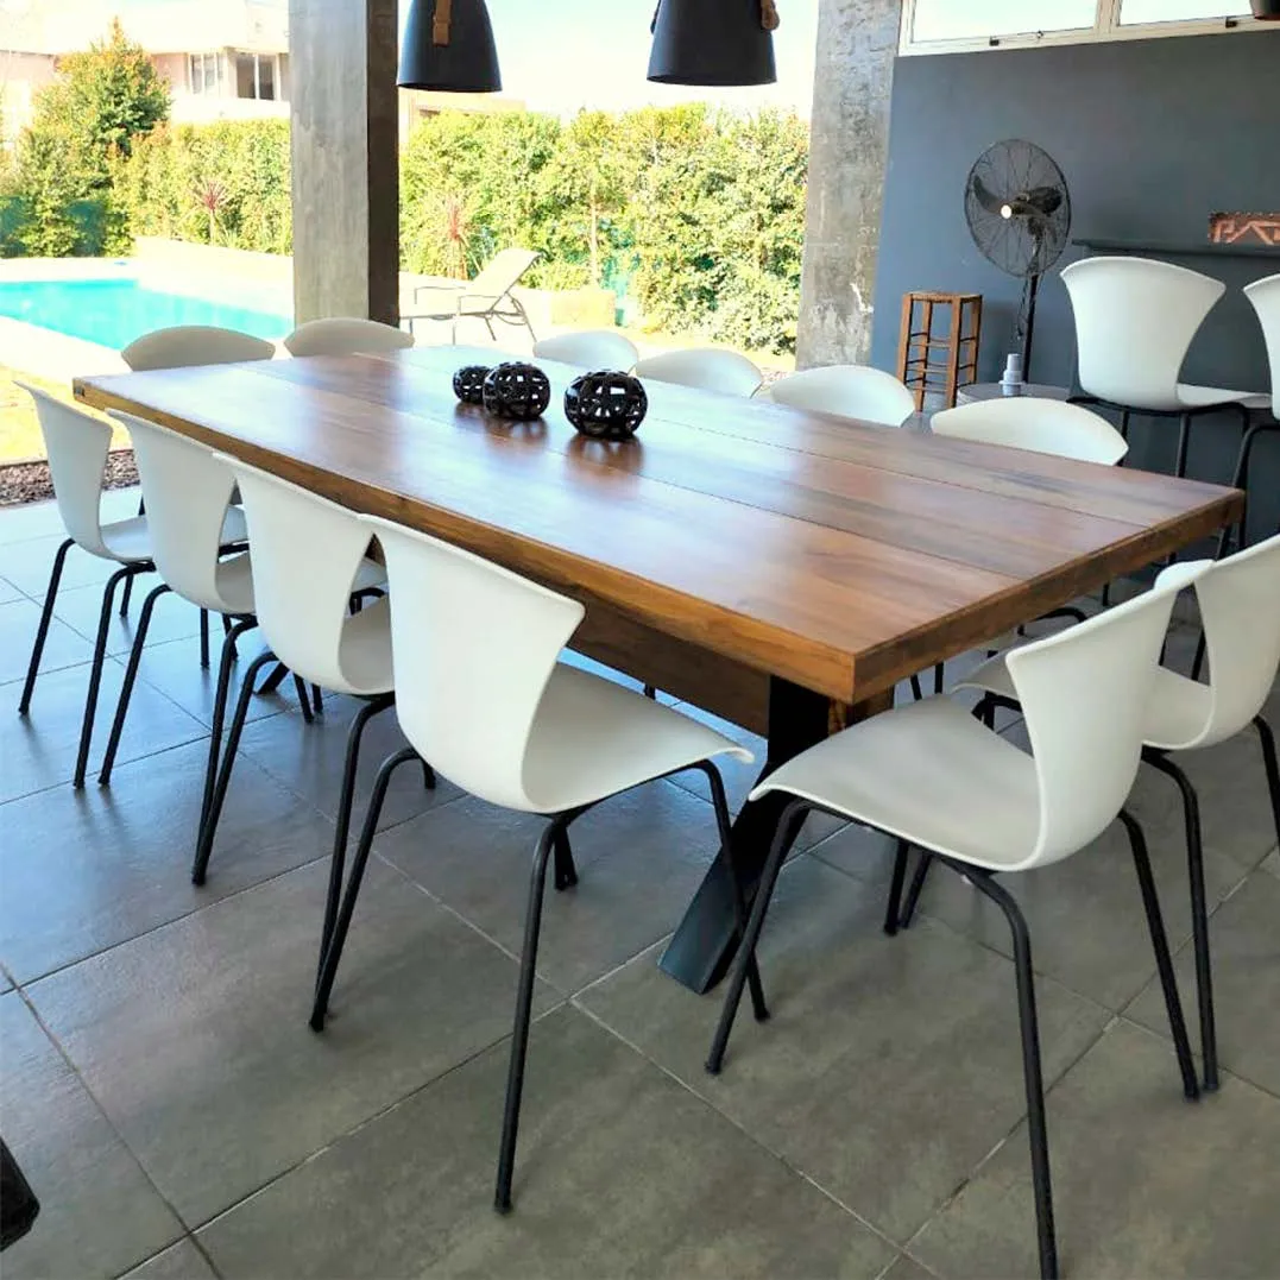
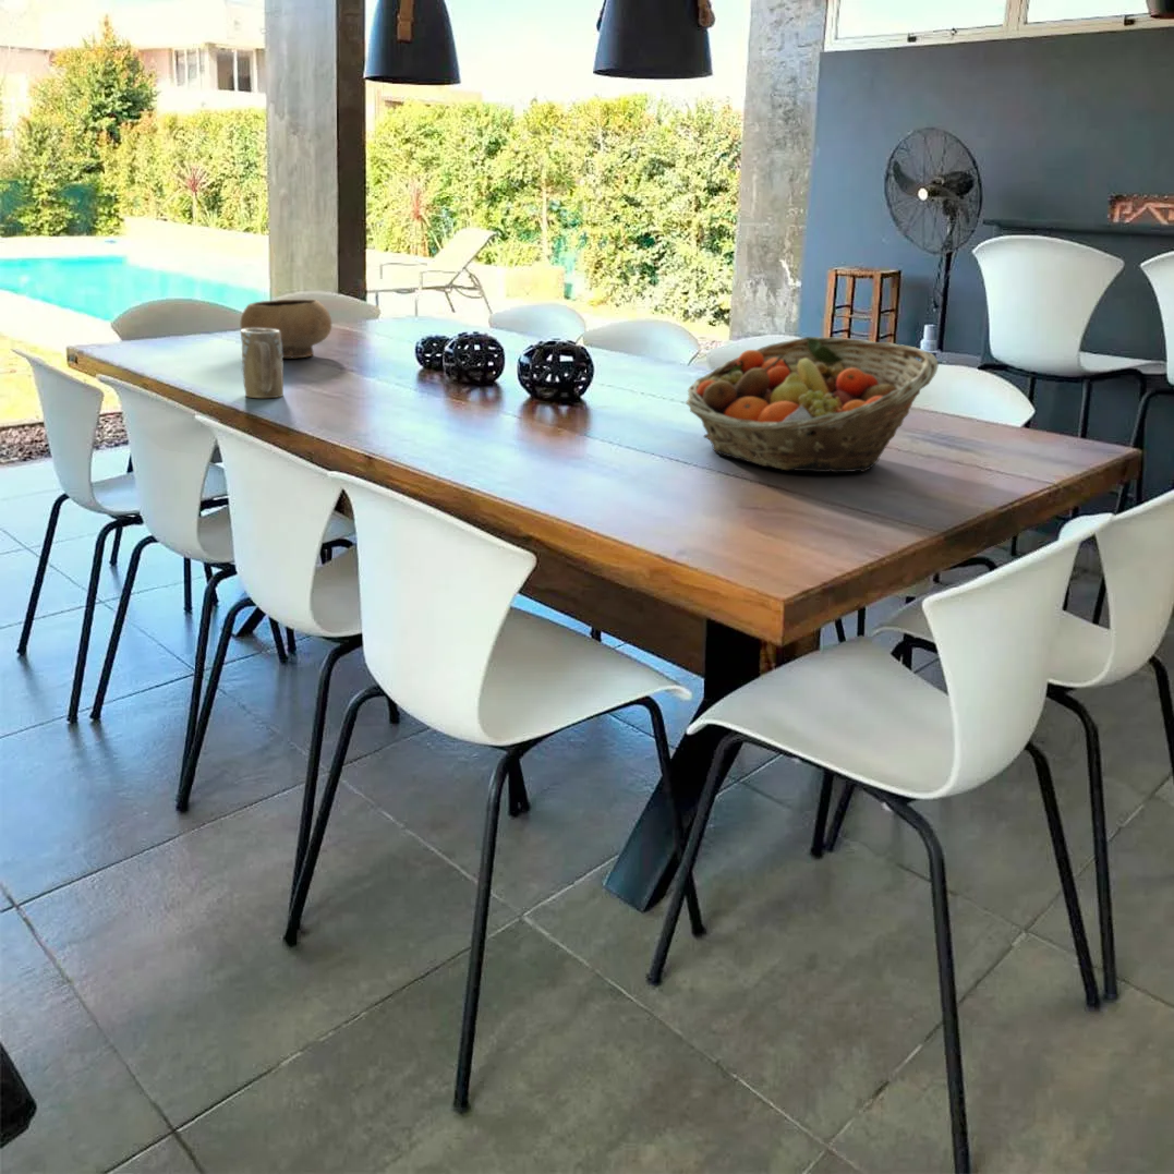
+ fruit basket [685,336,940,474]
+ bowl [239,299,332,359]
+ mug [239,328,285,399]
